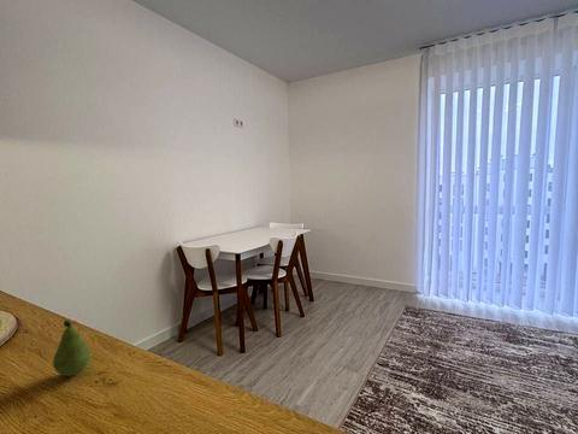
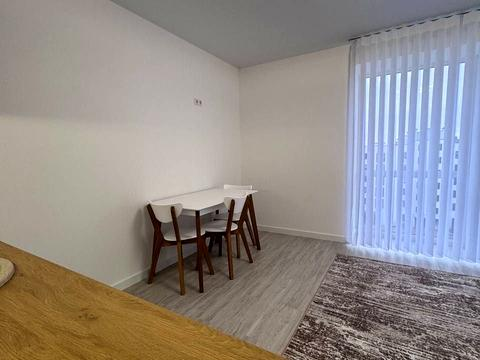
- fruit [52,319,92,377]
